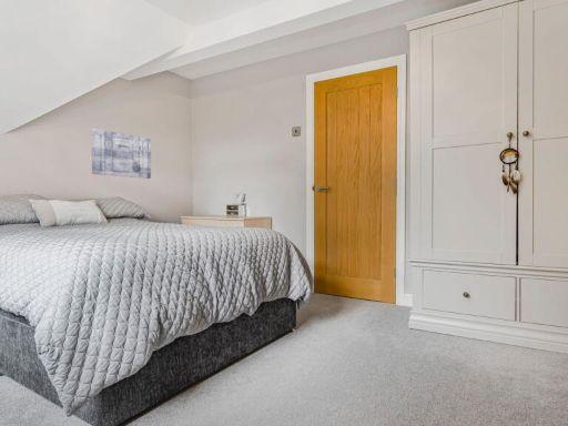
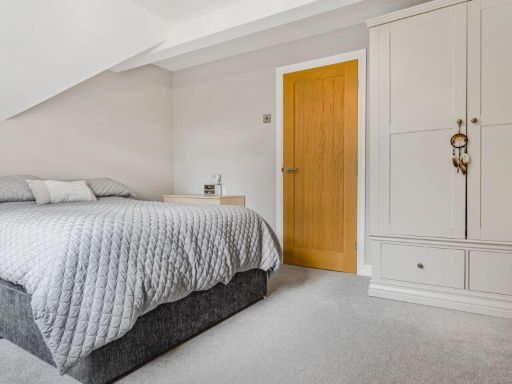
- wall art [91,128,152,180]
